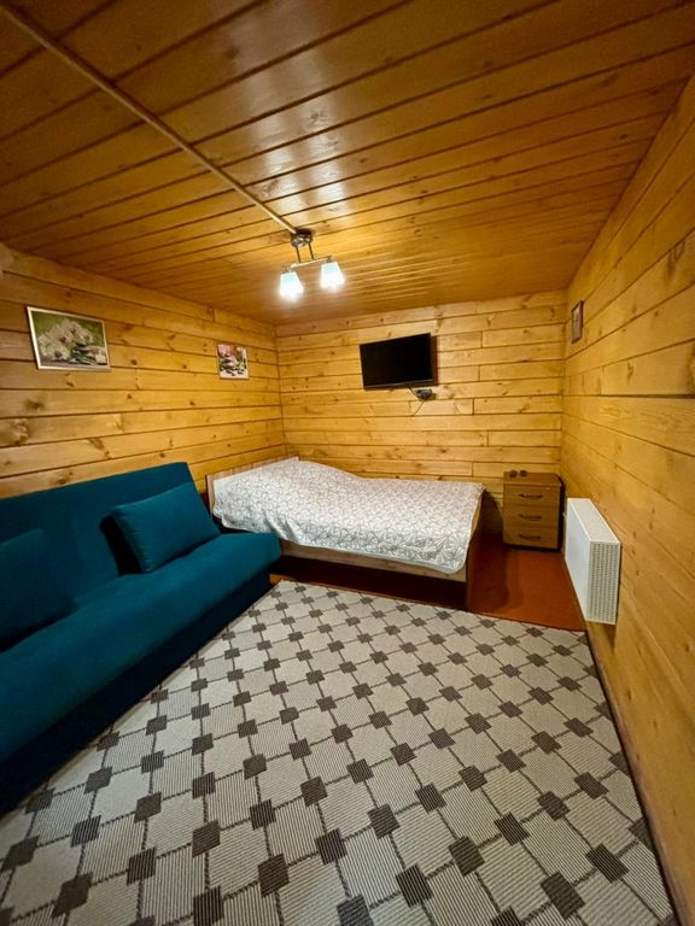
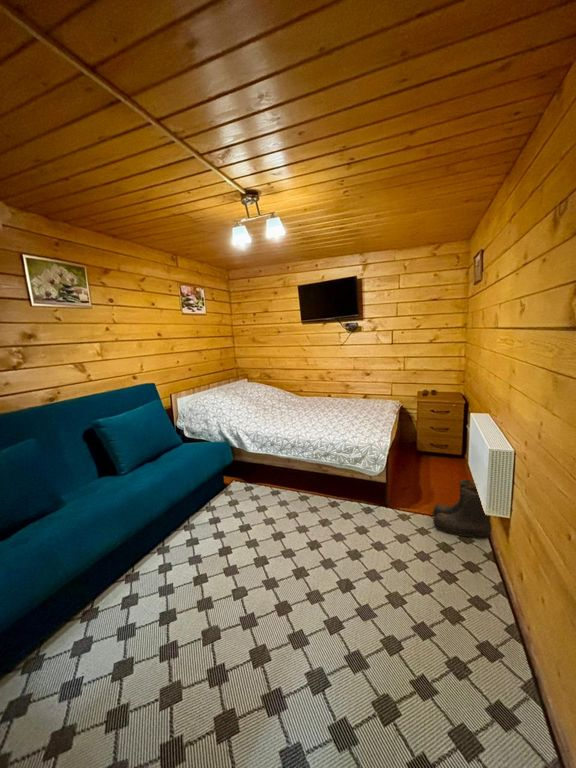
+ boots [431,479,493,540]
